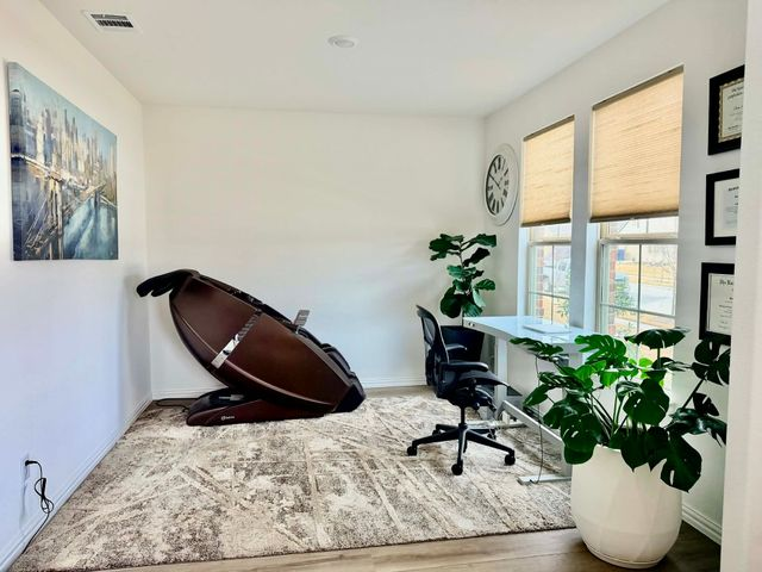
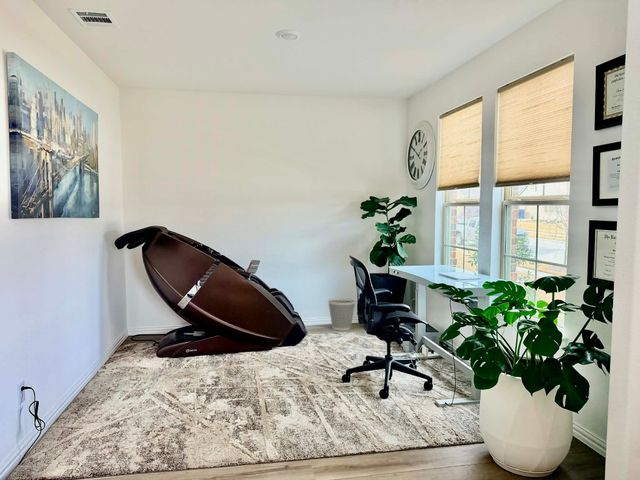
+ wastebasket [327,297,357,332]
